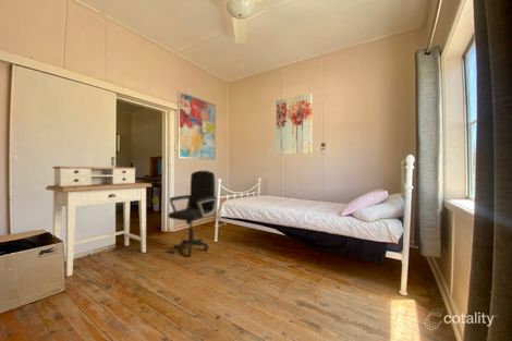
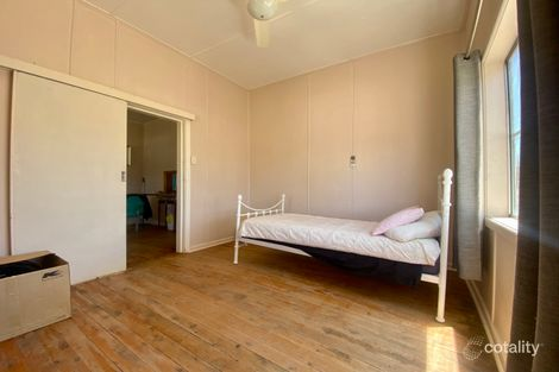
- wall art [176,89,217,161]
- desk [45,166,154,278]
- wall art [276,93,313,156]
- office chair [167,170,218,257]
